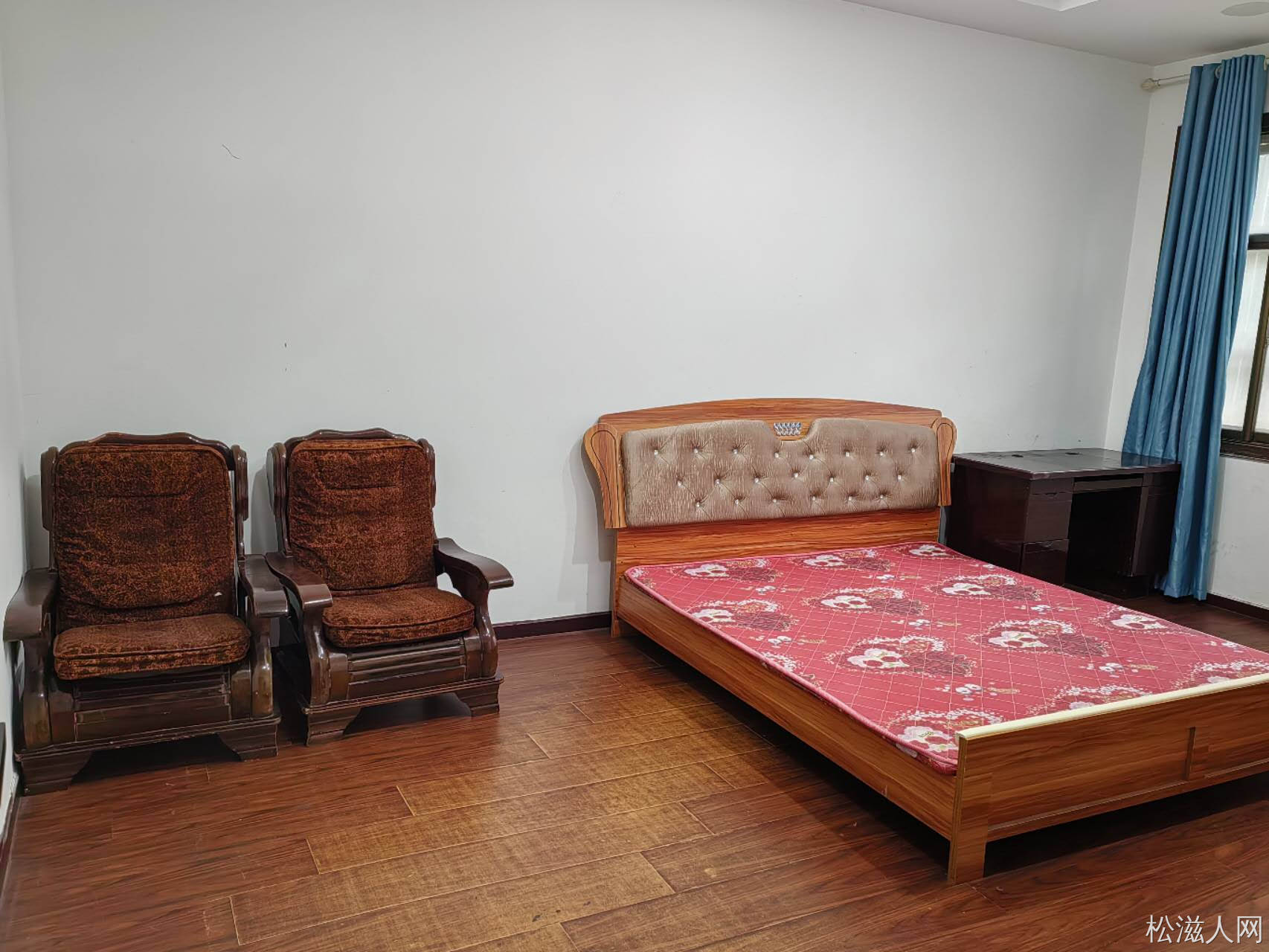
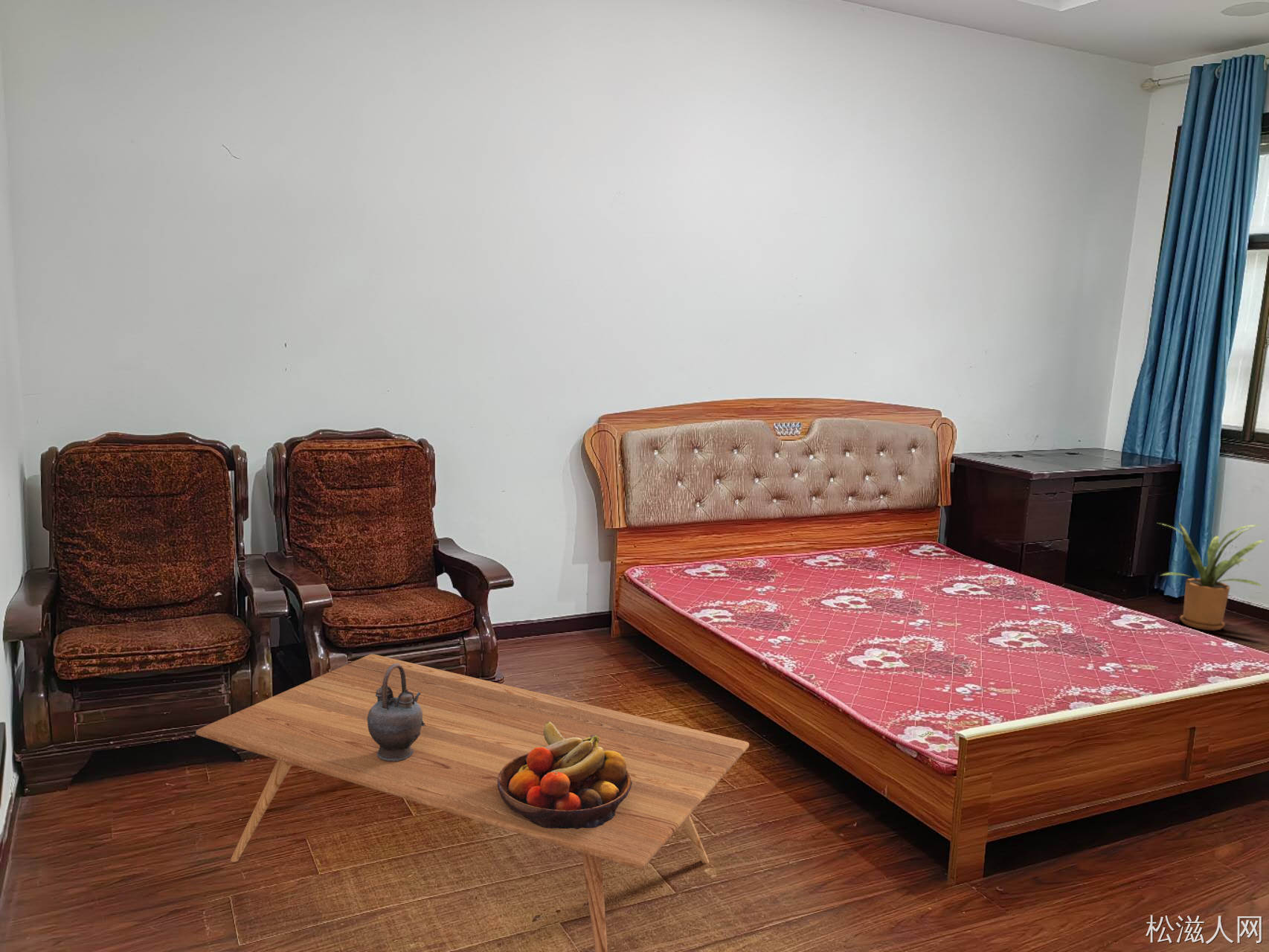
+ fruit bowl [498,721,632,829]
+ coffee table [195,653,750,952]
+ teapot [367,663,425,761]
+ house plant [1157,521,1268,631]
